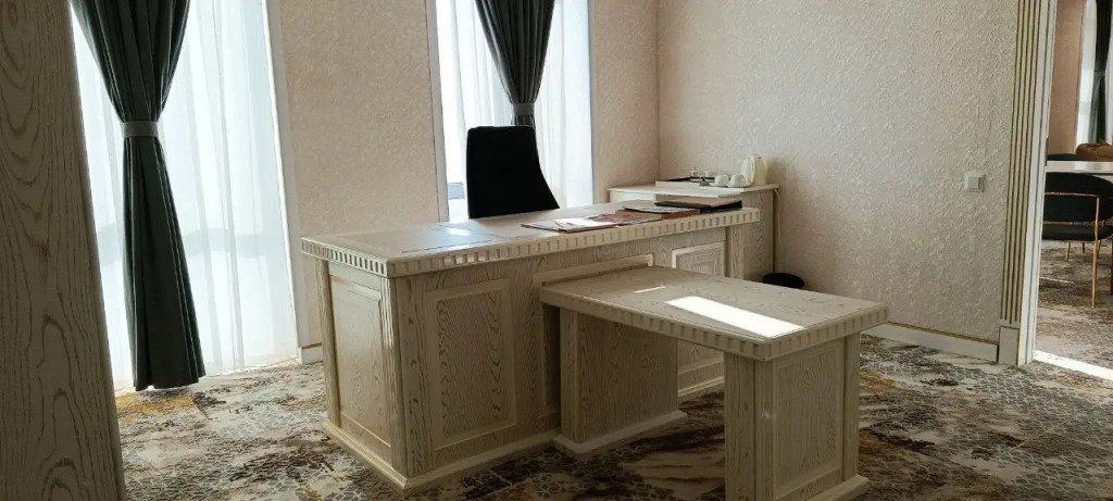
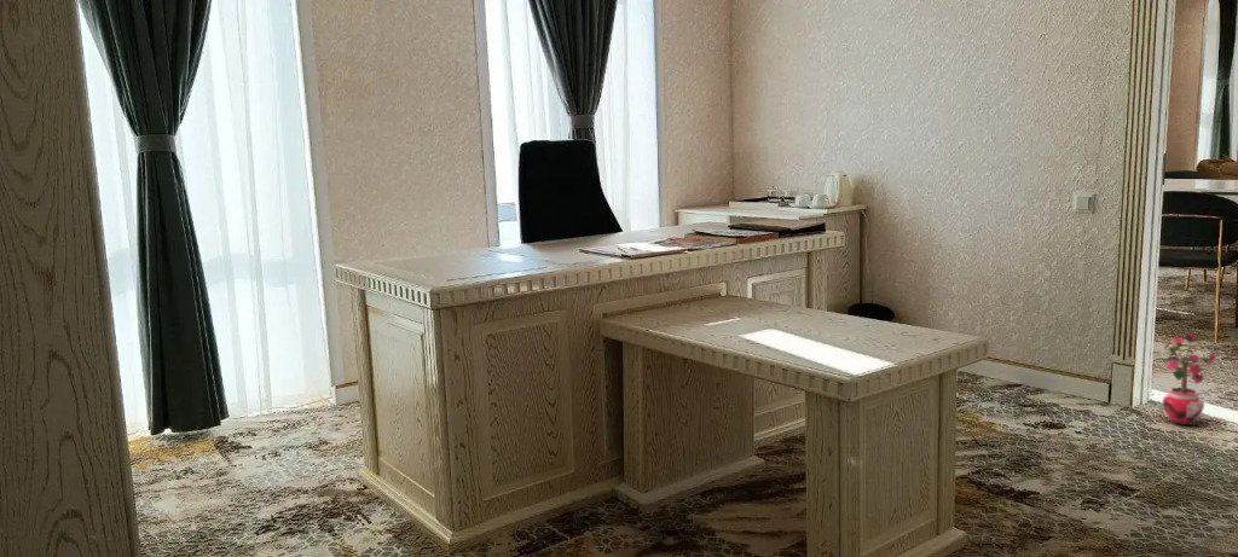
+ potted plant [1157,333,1217,427]
